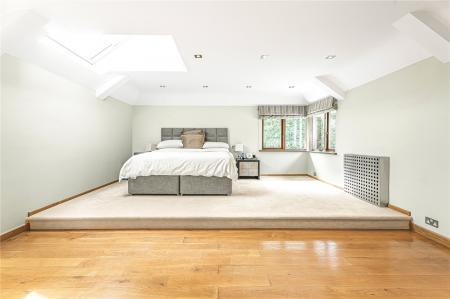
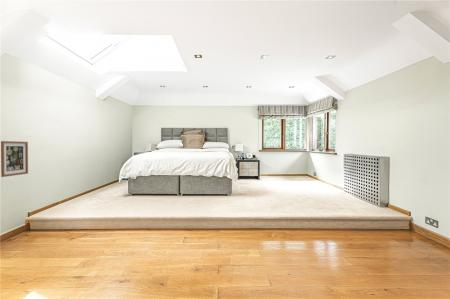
+ wall art [0,140,29,178]
